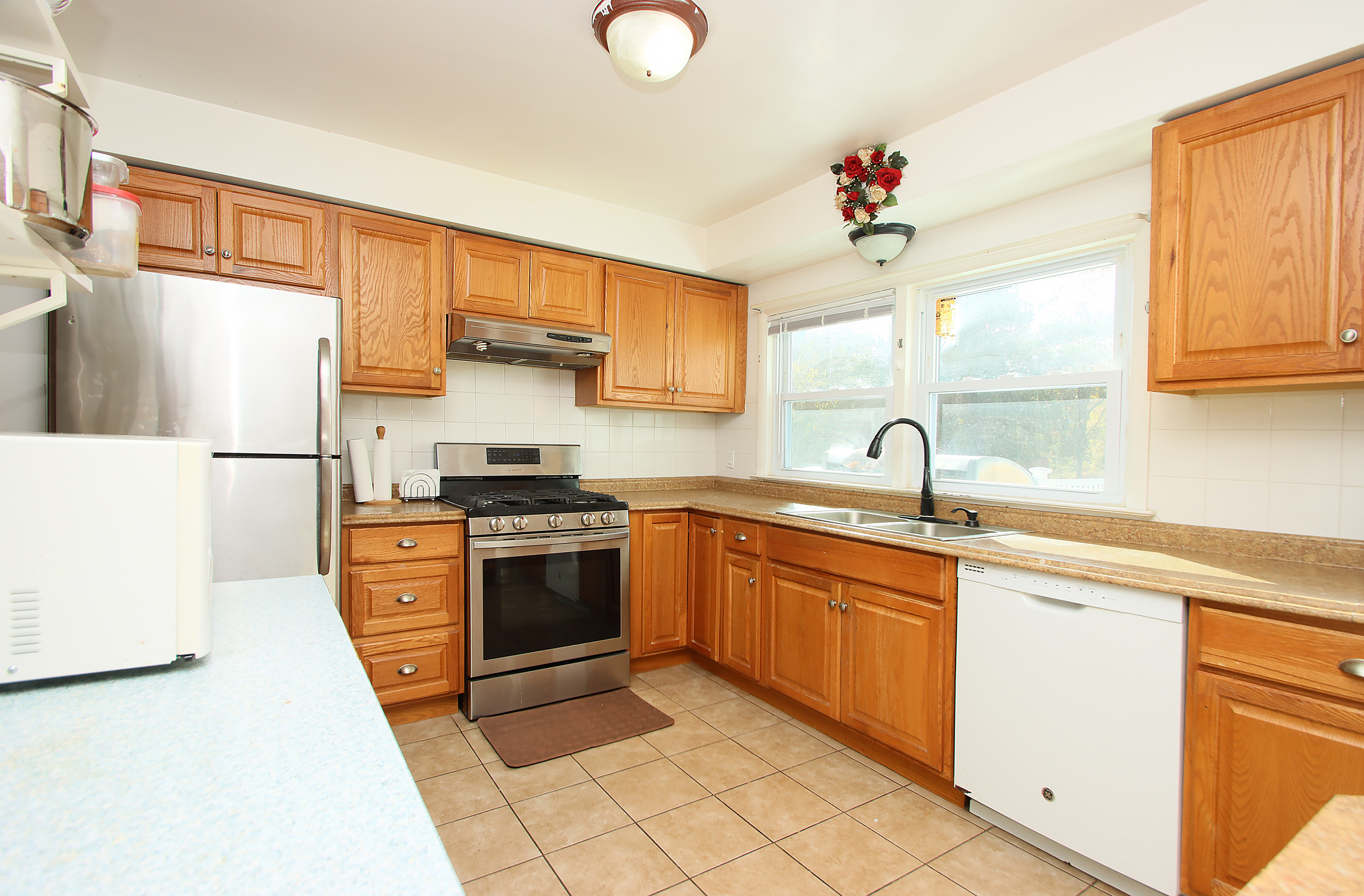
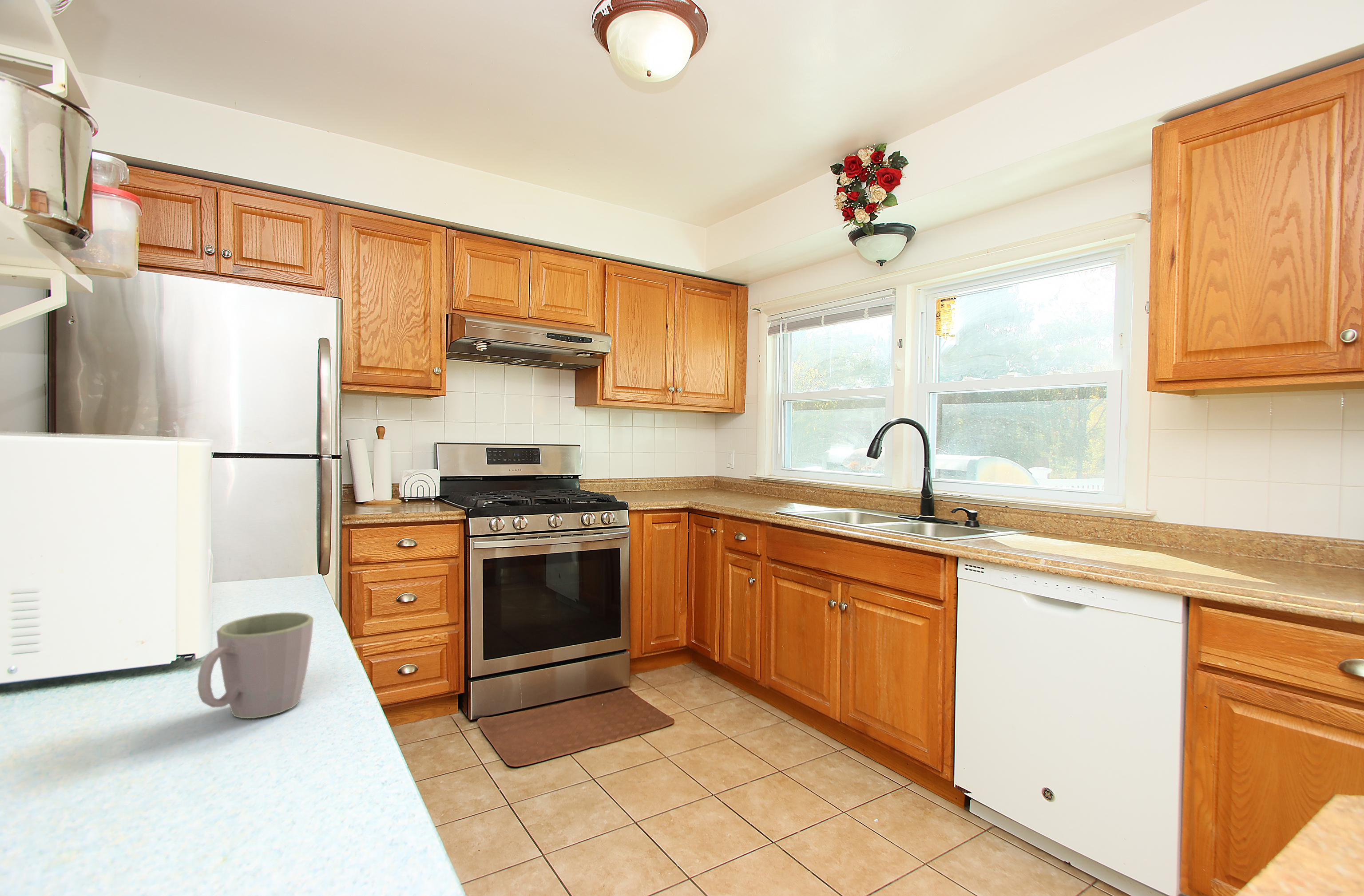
+ mug [197,612,314,719]
